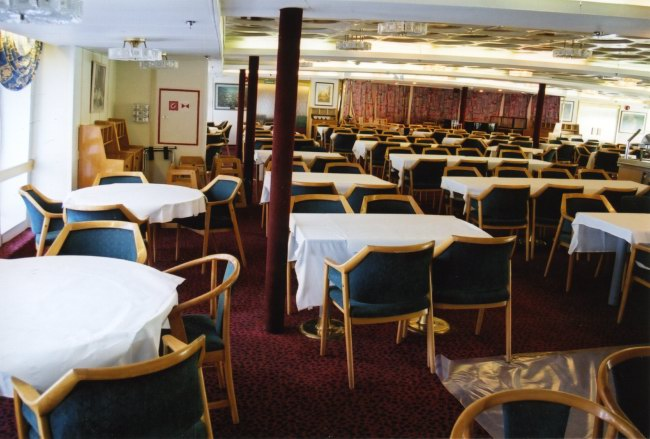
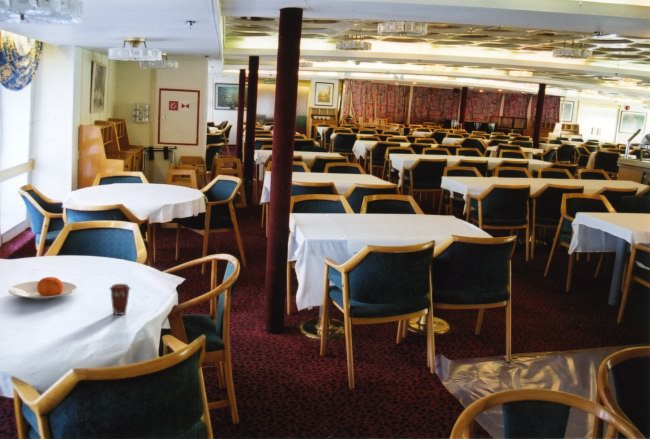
+ coffee cup [109,283,131,316]
+ plate [8,276,78,301]
